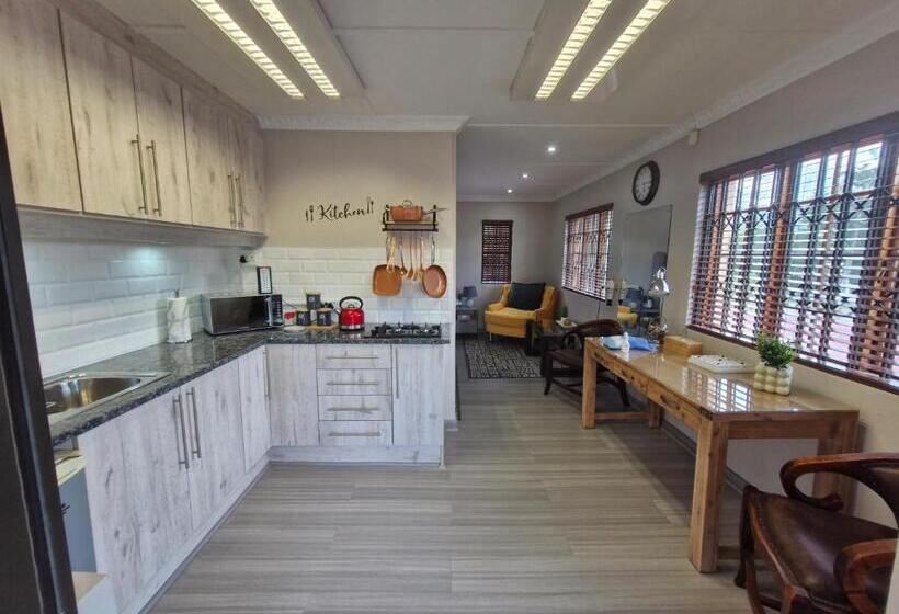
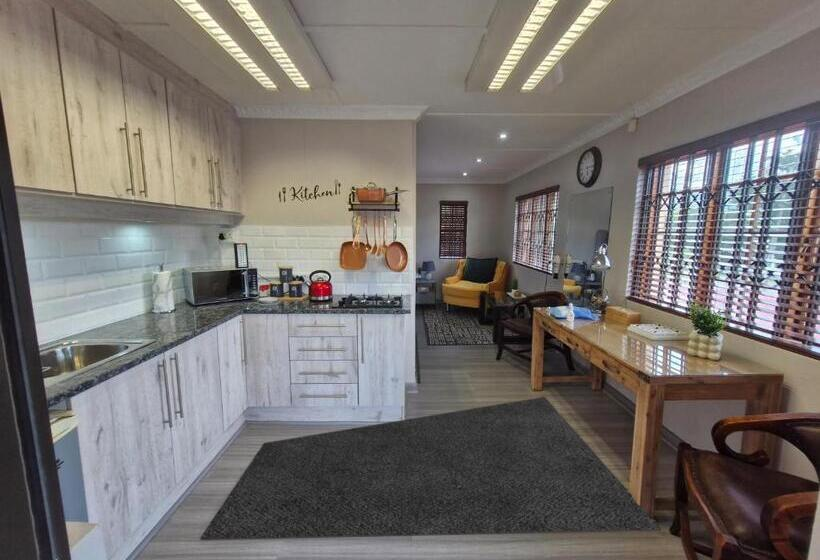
+ rug [199,396,662,541]
